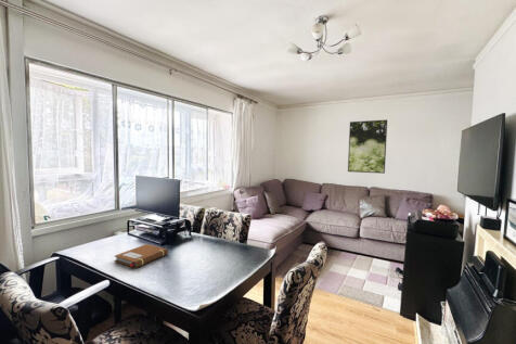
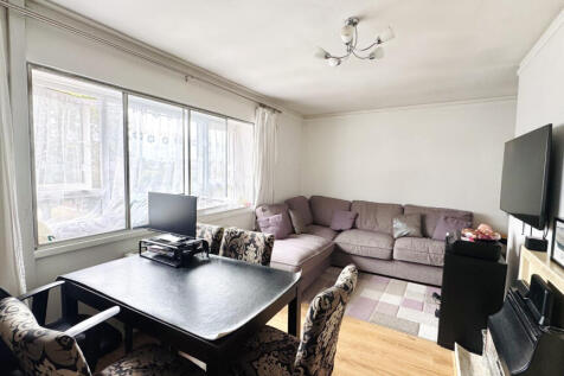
- notebook [113,243,169,269]
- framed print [347,118,388,175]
